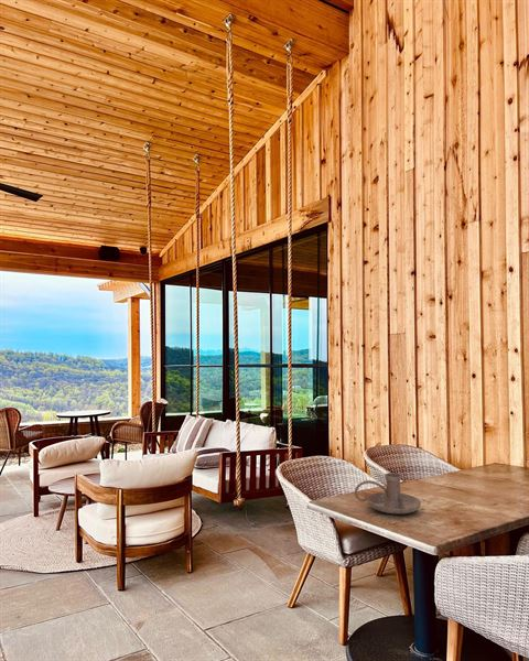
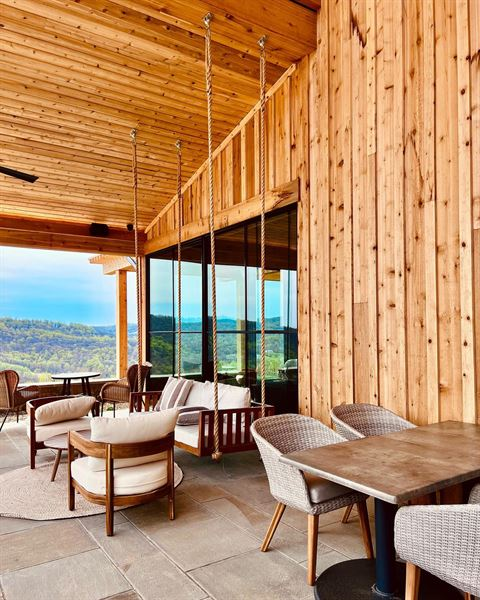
- candle holder [354,472,422,516]
